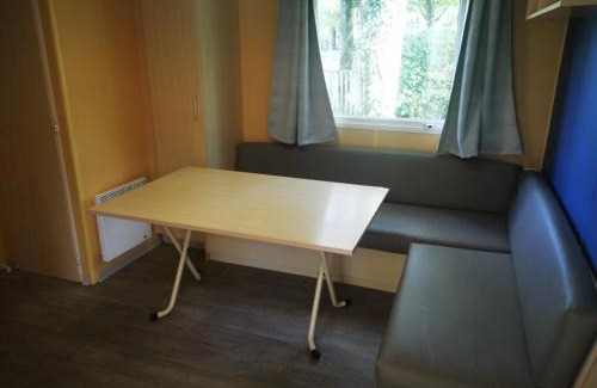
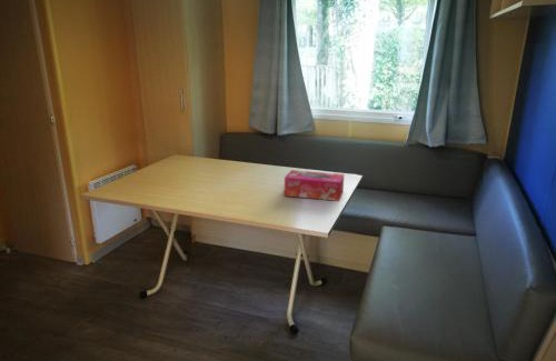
+ tissue box [284,169,345,202]
